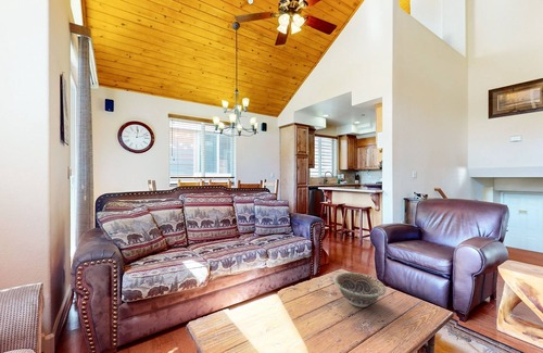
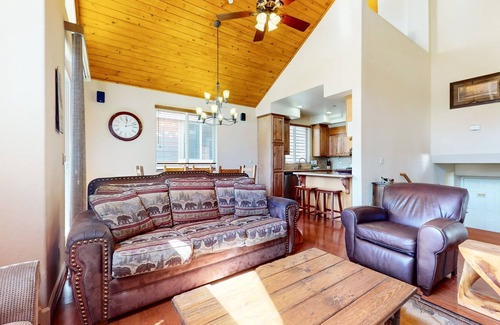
- decorative bowl [332,272,387,308]
